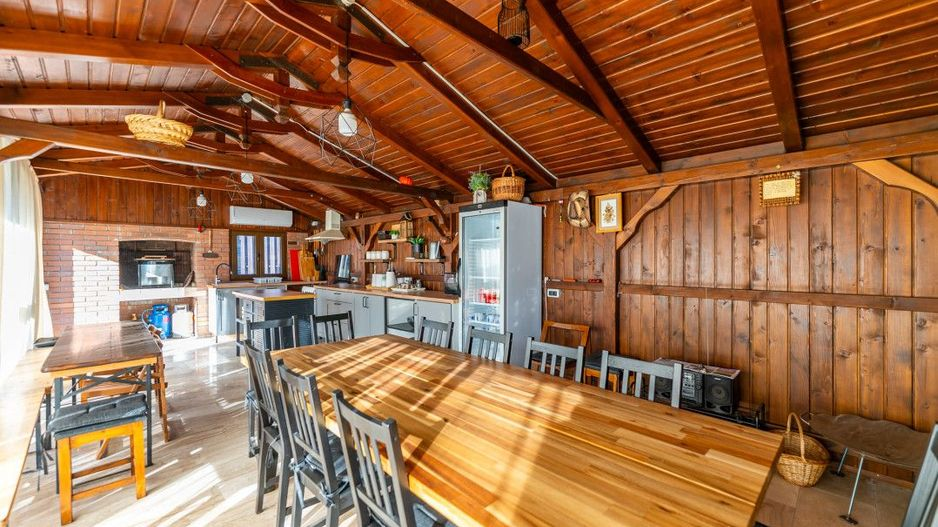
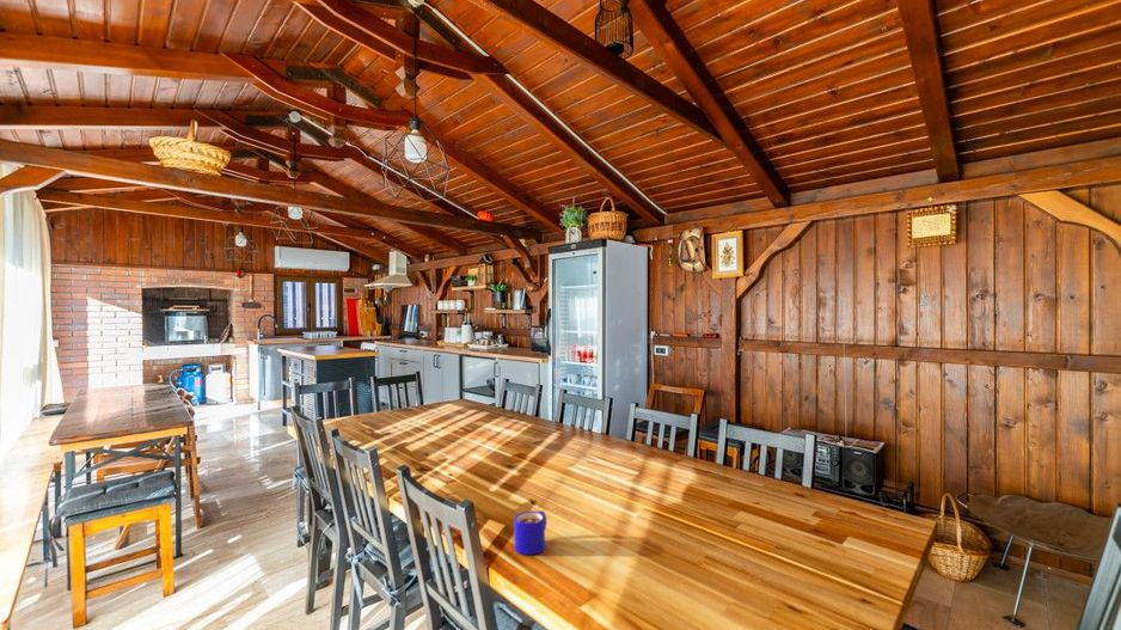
+ mug [513,509,547,556]
